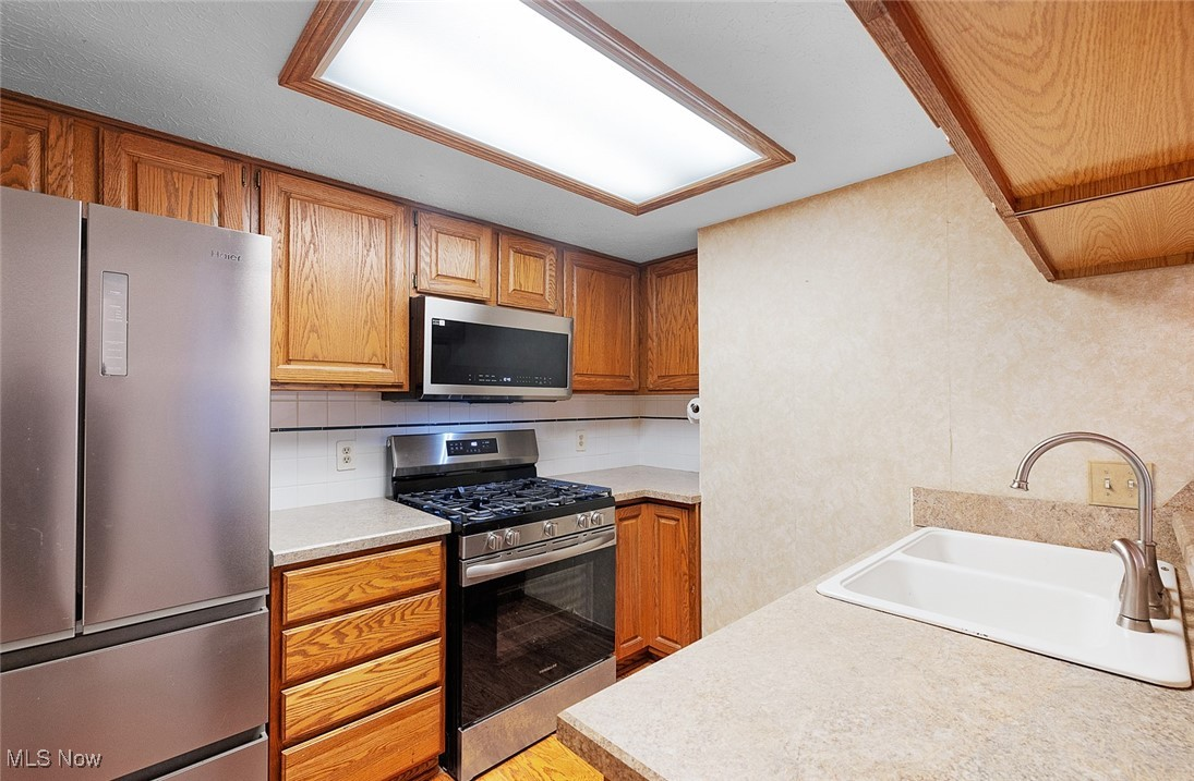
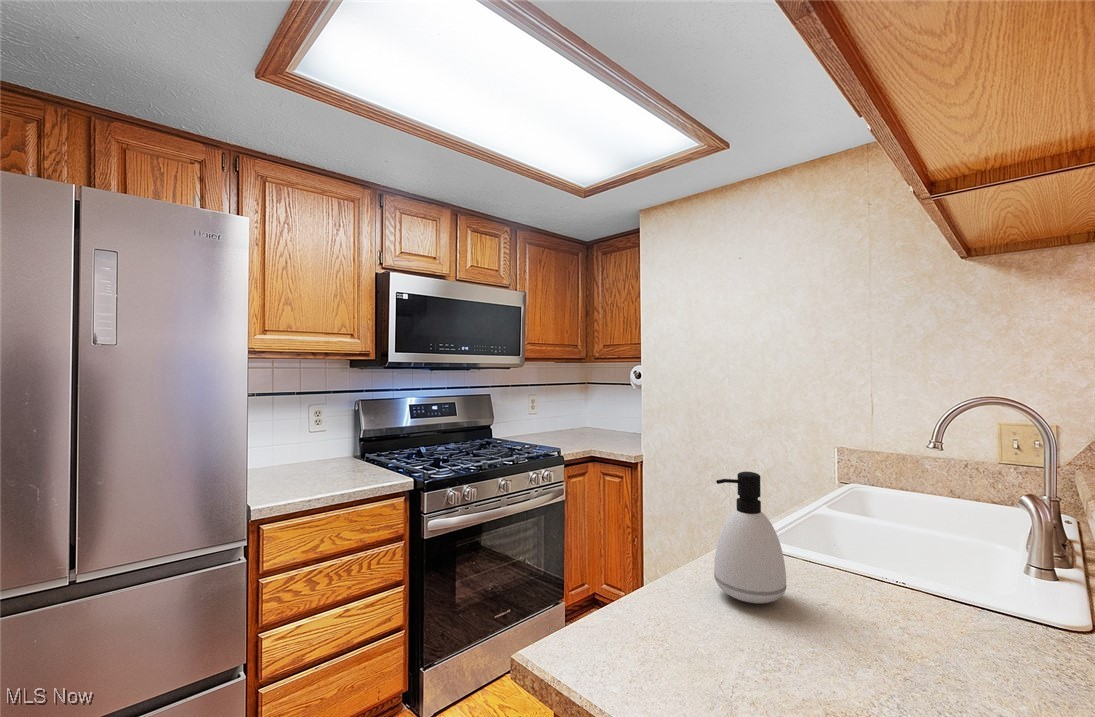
+ soap dispenser [713,471,787,604]
